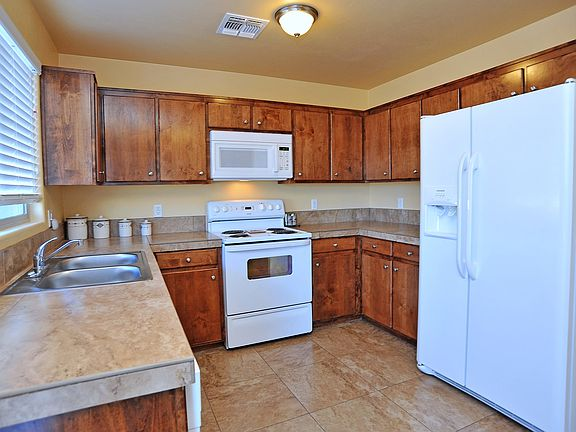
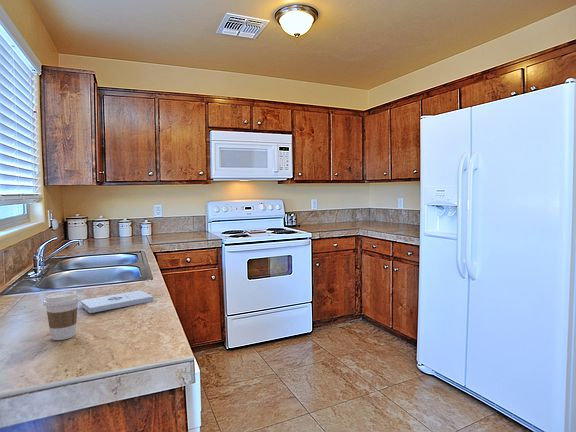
+ notepad [80,290,154,314]
+ coffee cup [42,290,81,341]
